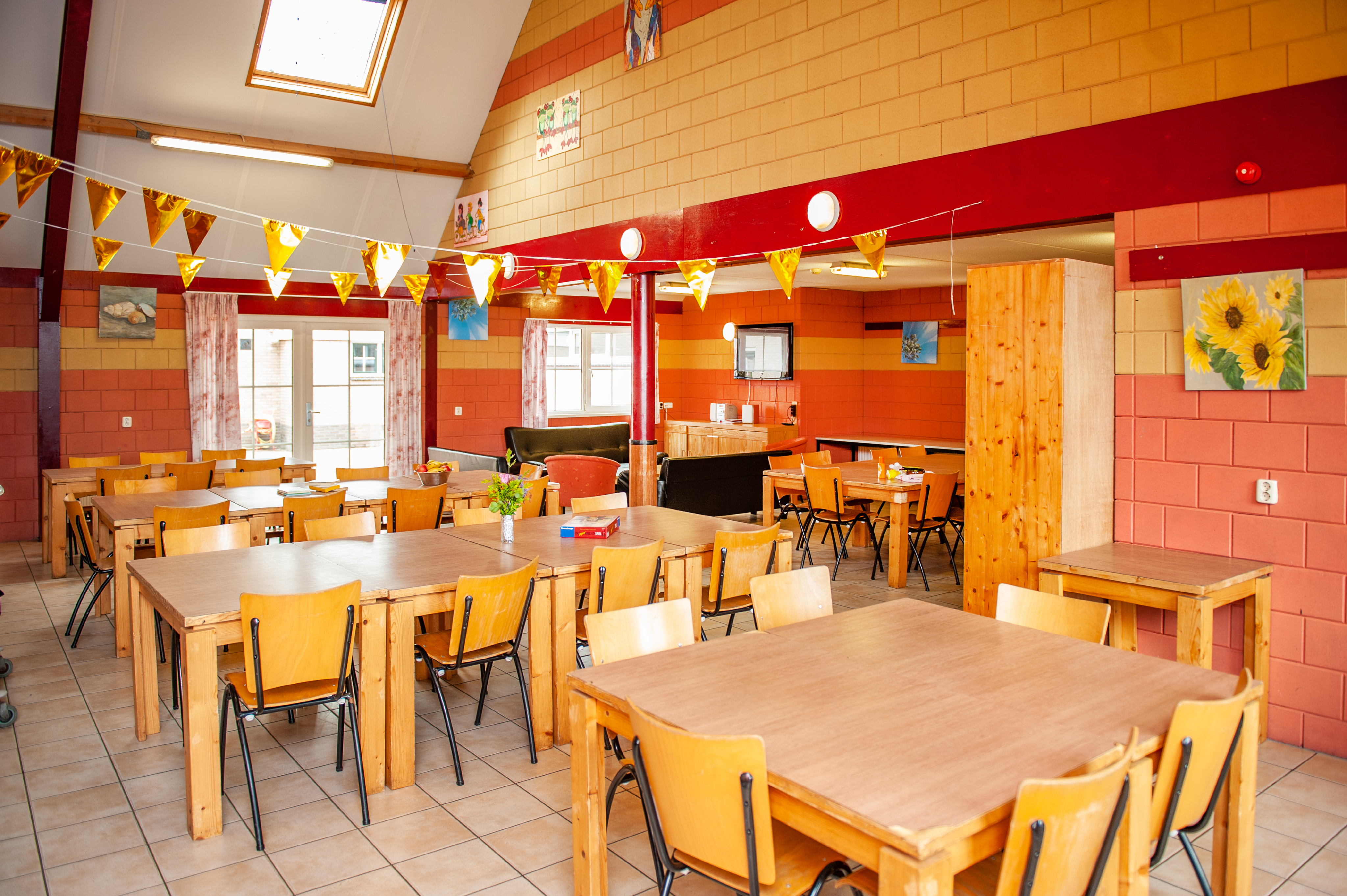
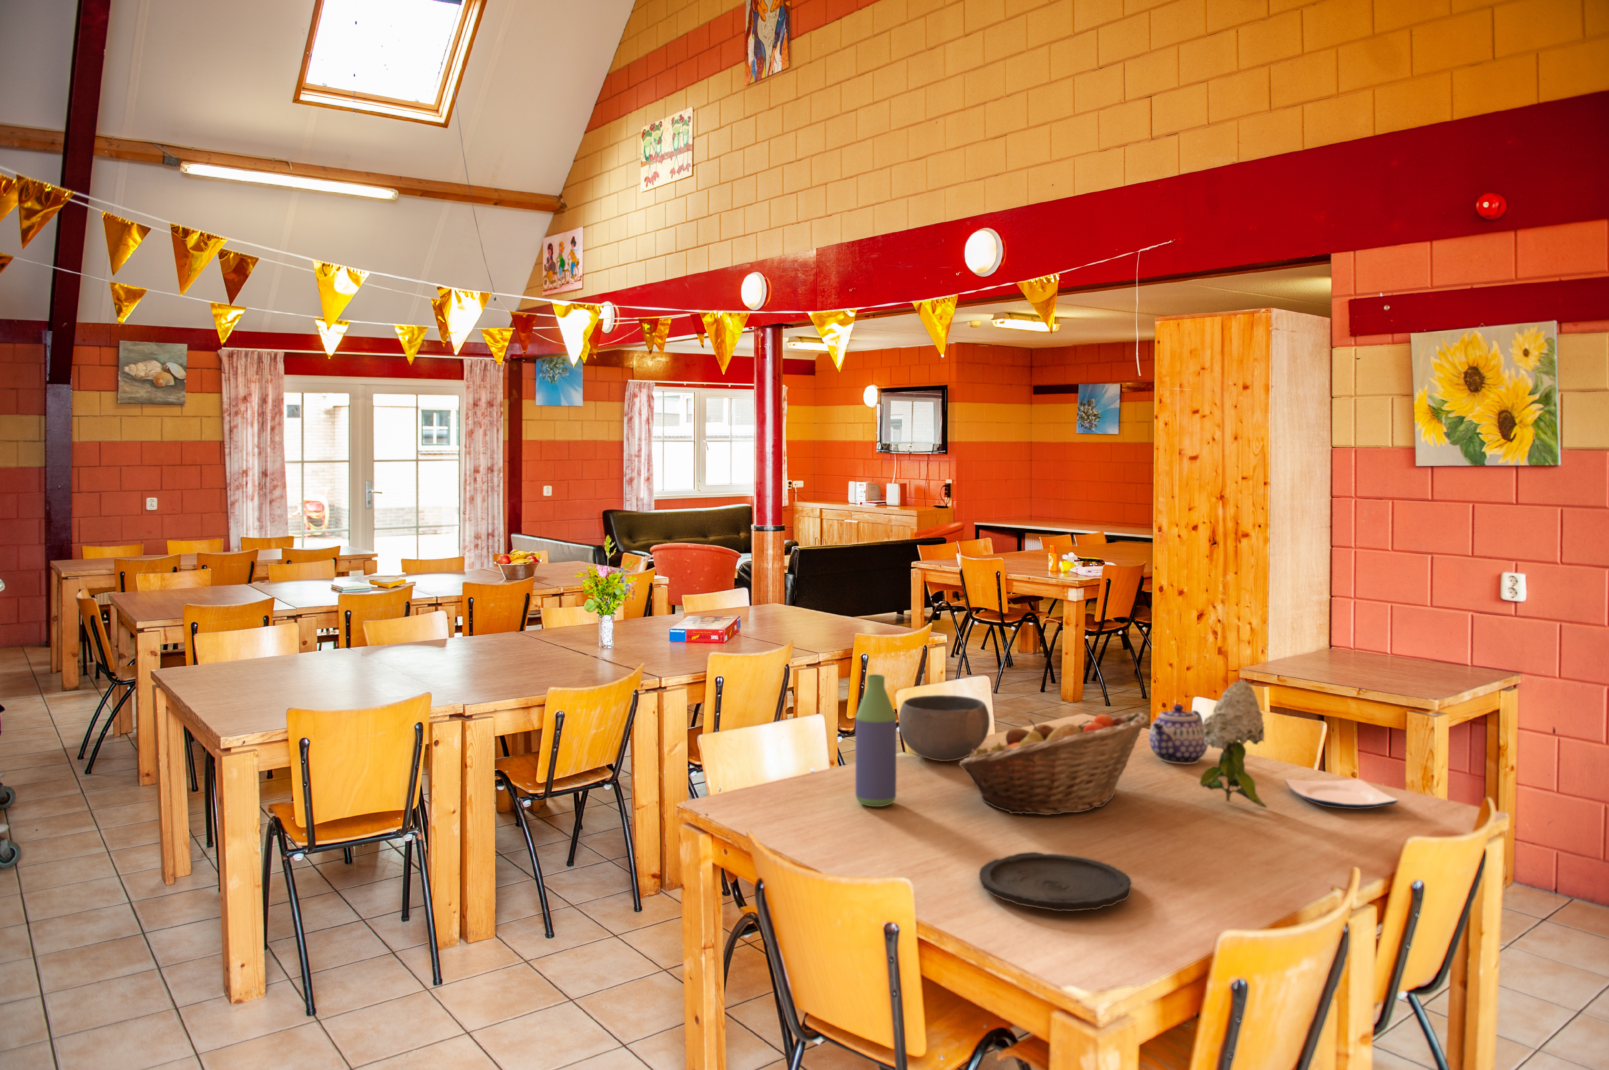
+ plate [979,851,1132,911]
+ fruit basket [958,712,1149,816]
+ bowl [898,695,990,762]
+ bottle [855,674,897,807]
+ plate [1284,779,1399,810]
+ flower [1199,678,1267,808]
+ teapot [1149,705,1208,764]
